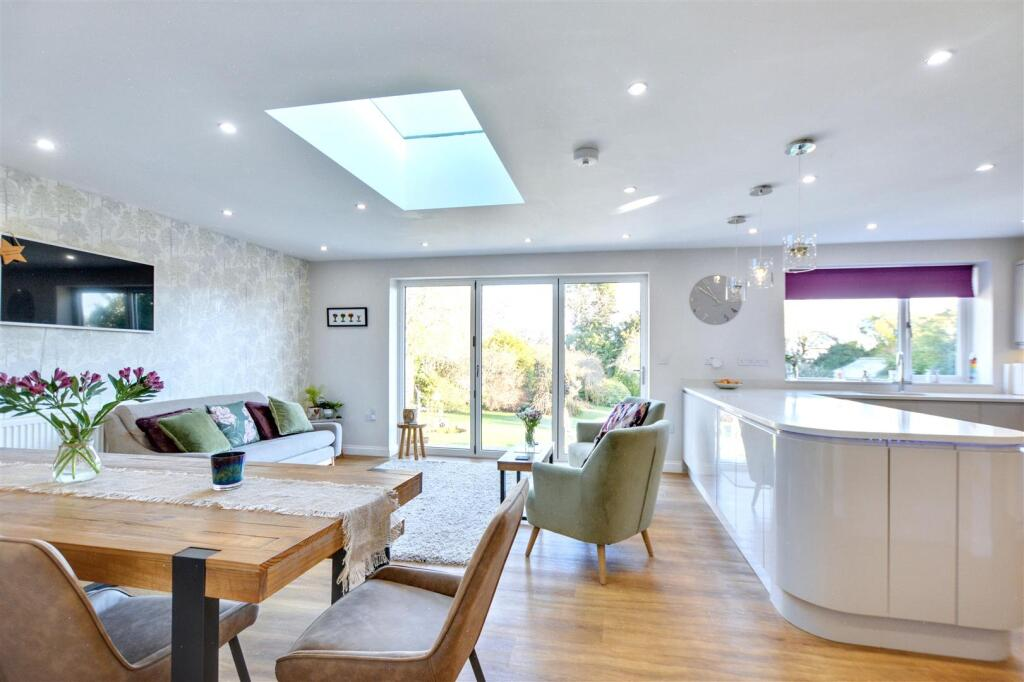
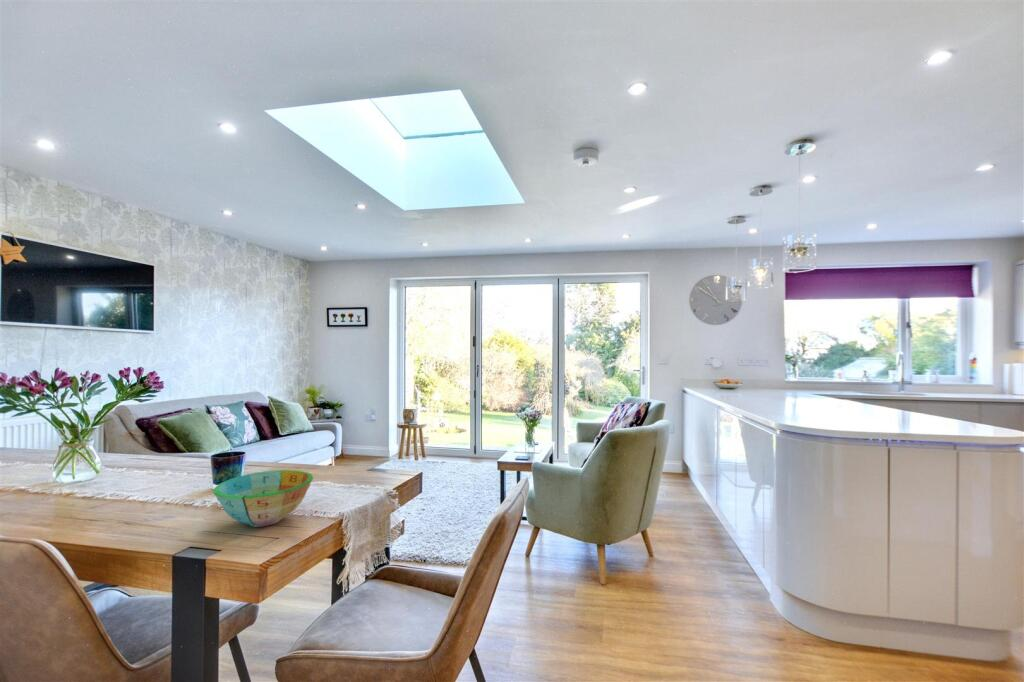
+ bowl [212,469,314,528]
